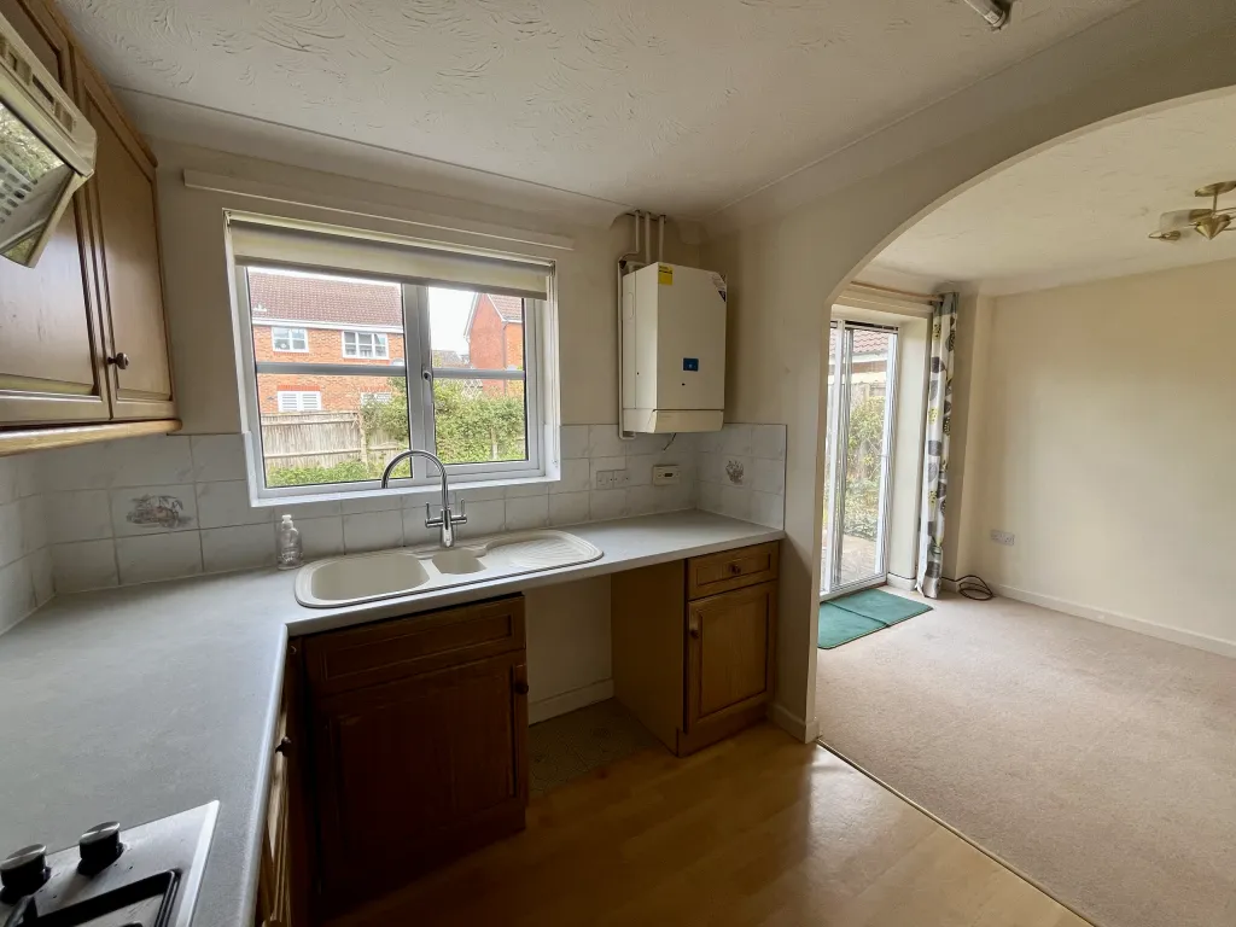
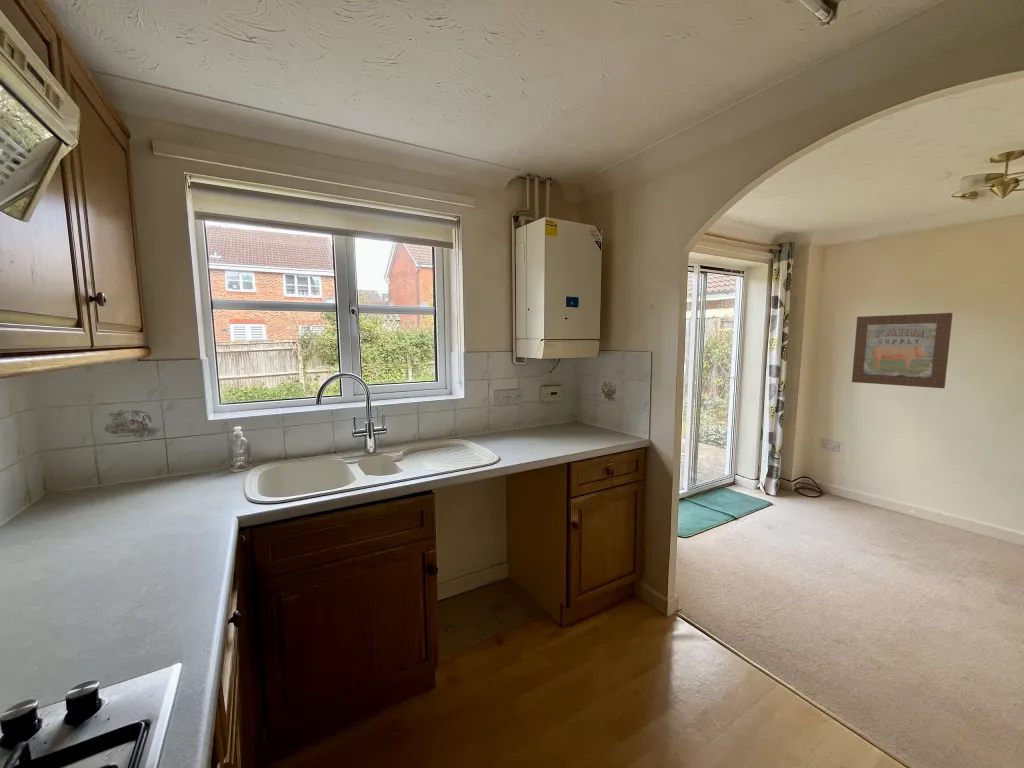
+ wall art [851,312,954,389]
